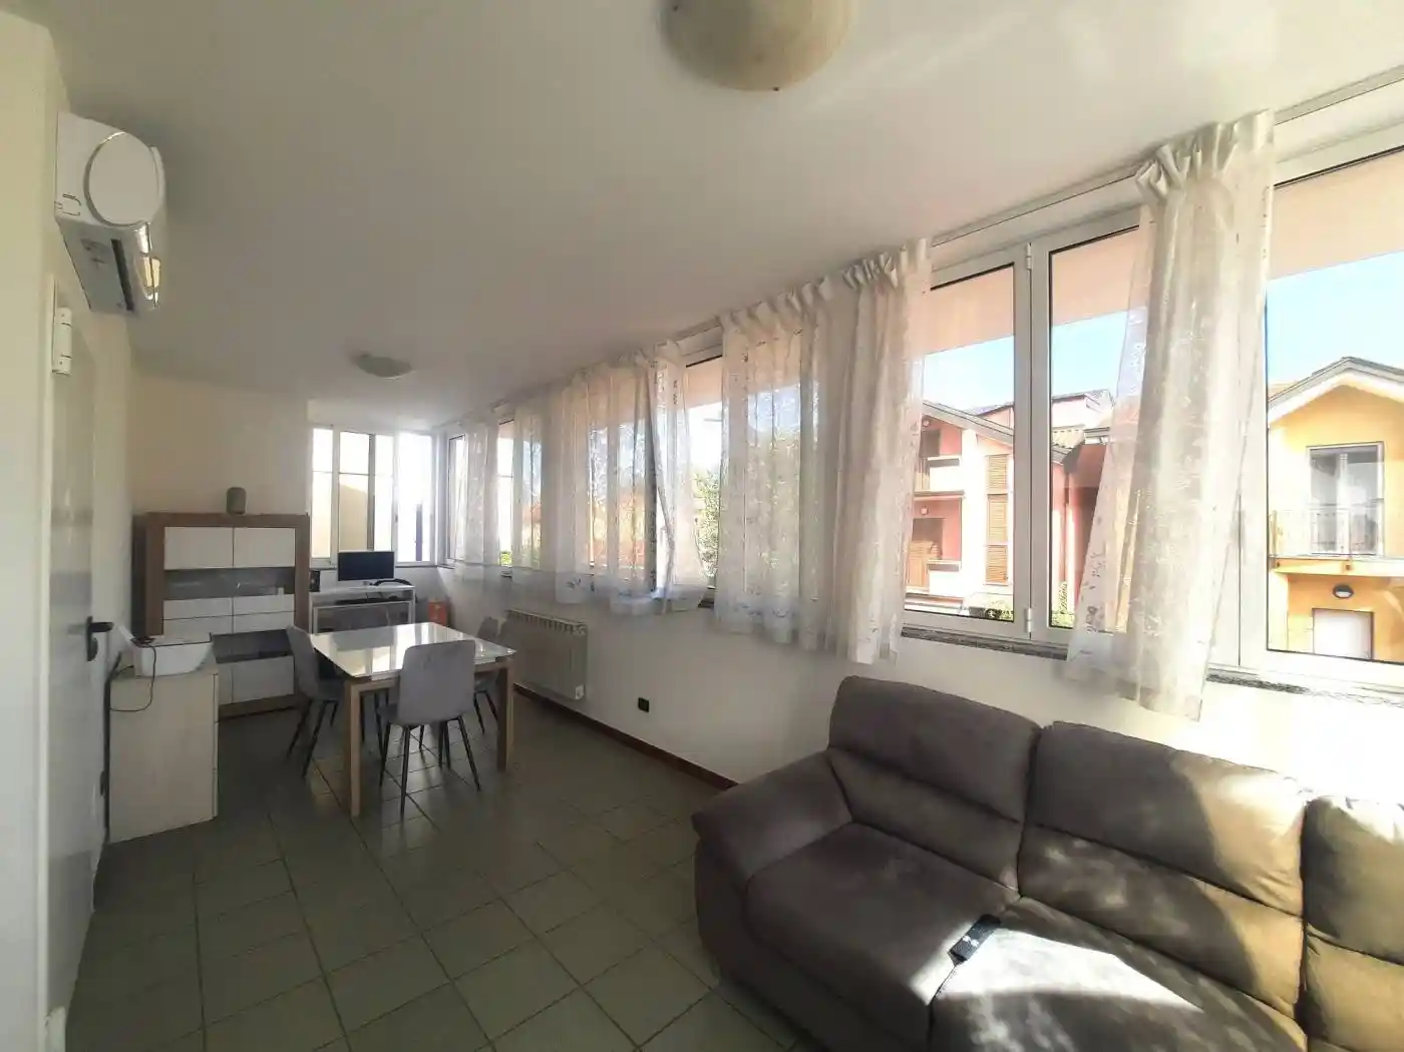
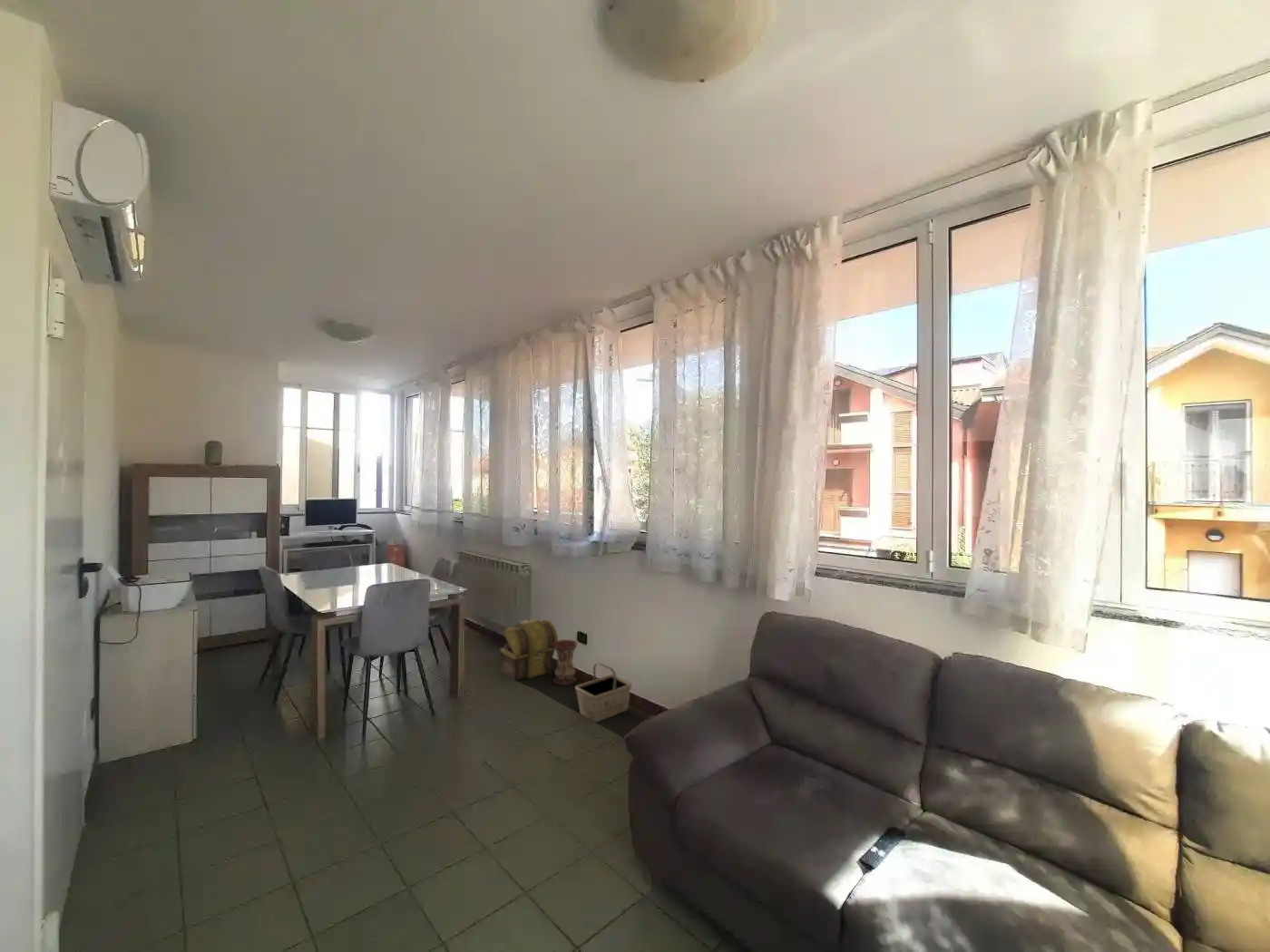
+ vase [552,639,579,686]
+ basket [574,662,632,723]
+ treasure chest [499,618,559,681]
